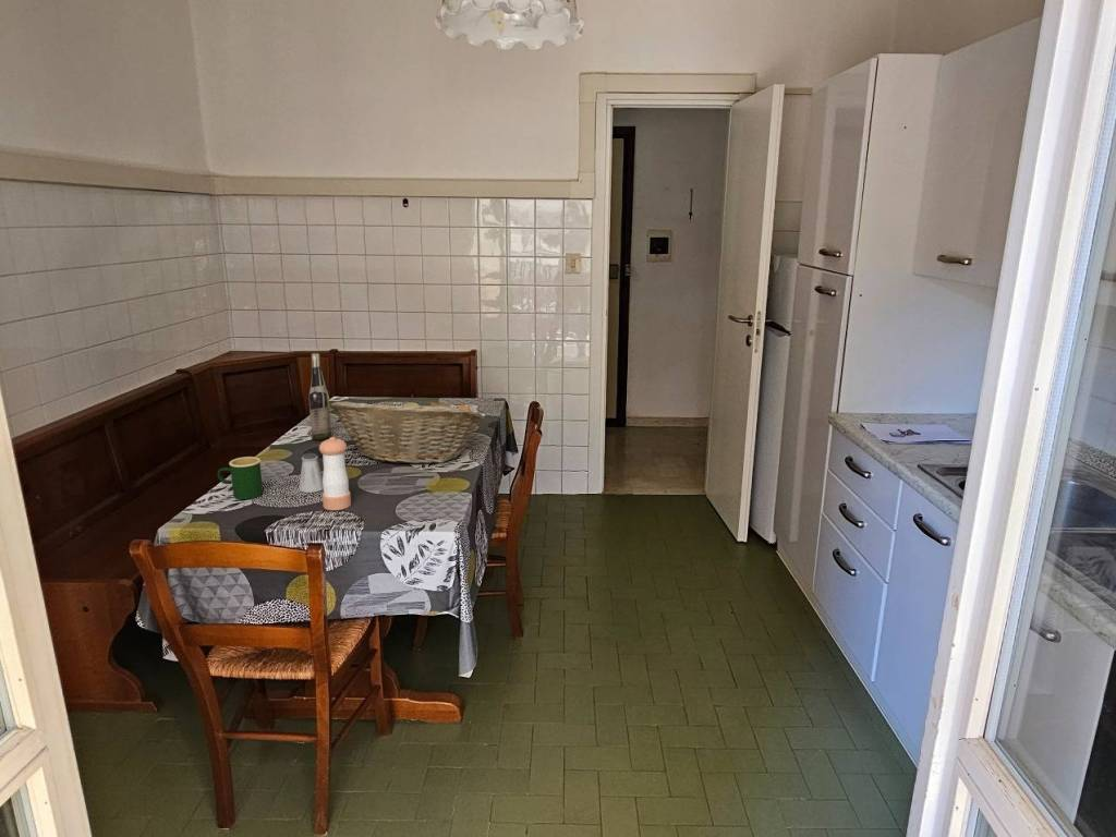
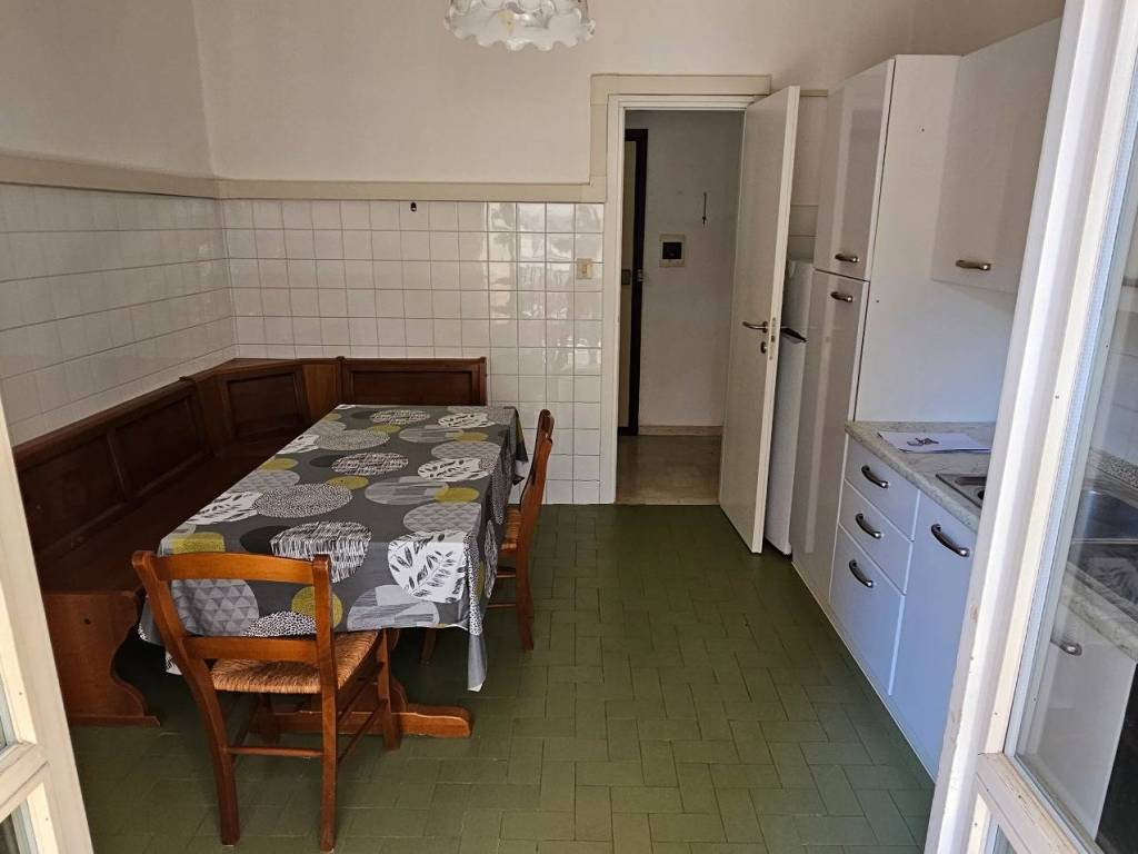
- fruit basket [329,395,485,465]
- wine bottle [307,352,332,441]
- pepper shaker [318,436,352,511]
- mug [217,456,264,500]
- saltshaker [298,452,324,494]
